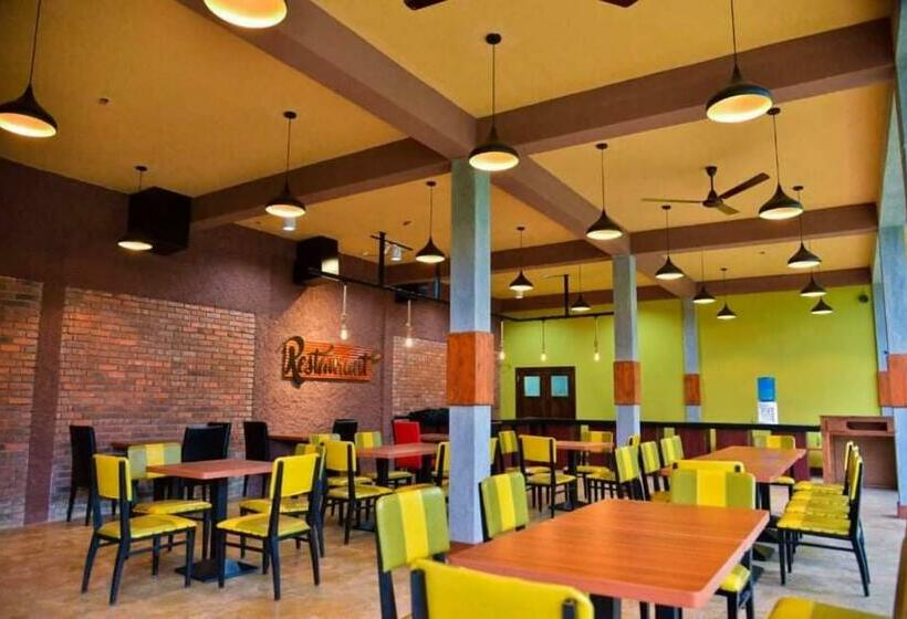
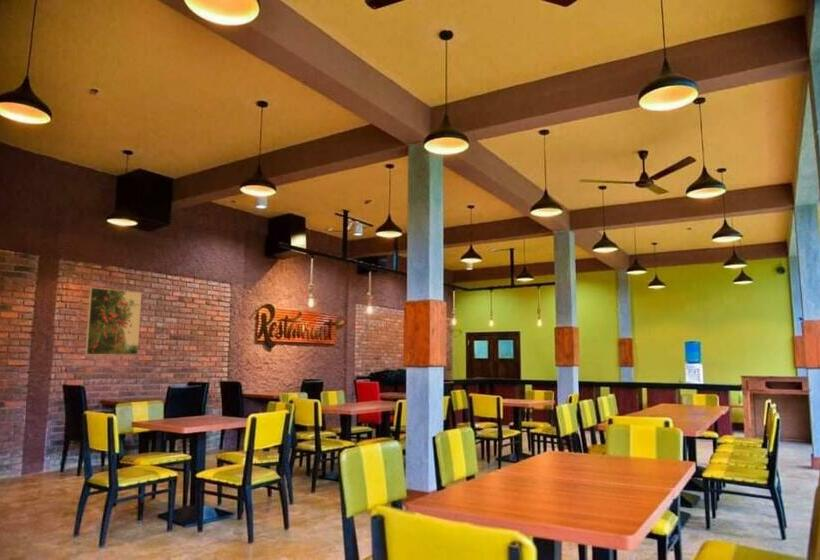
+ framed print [84,287,143,356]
